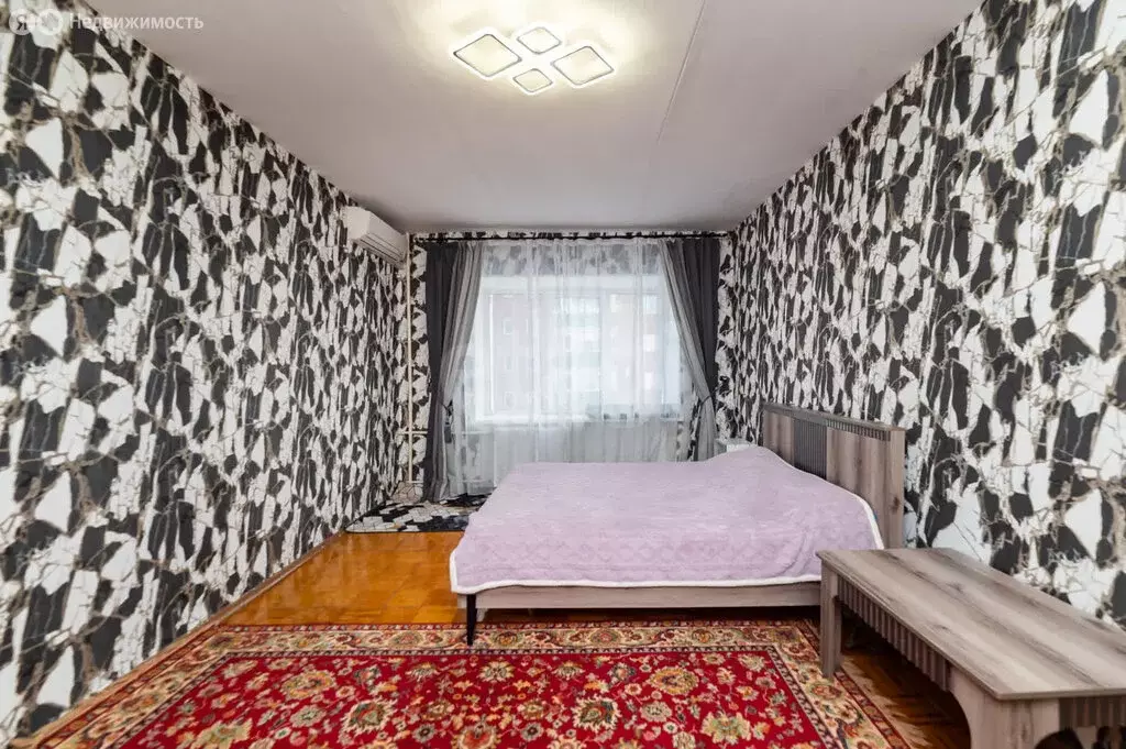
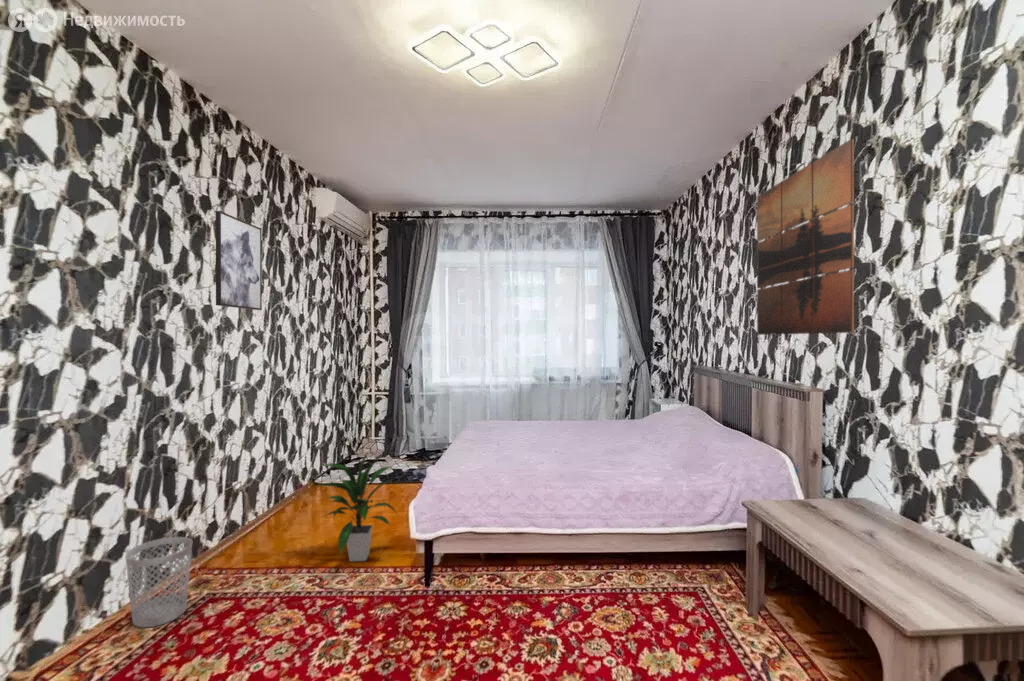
+ wall art [215,210,263,311]
+ indoor plant [318,451,399,562]
+ wastebasket [124,536,193,628]
+ wall art [756,138,855,336]
